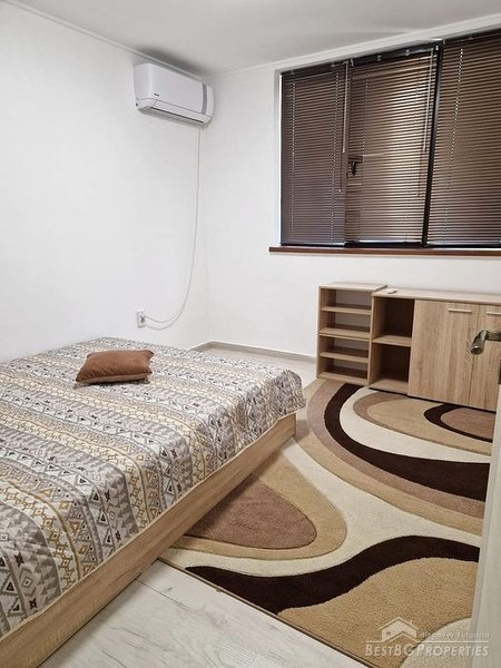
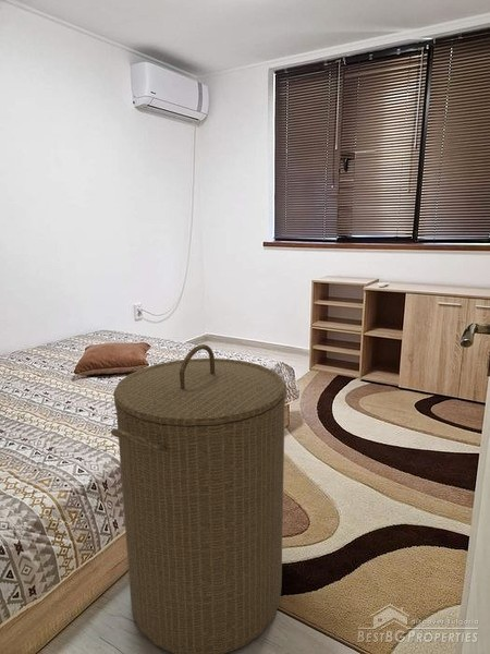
+ laundry hamper [110,343,287,654]
